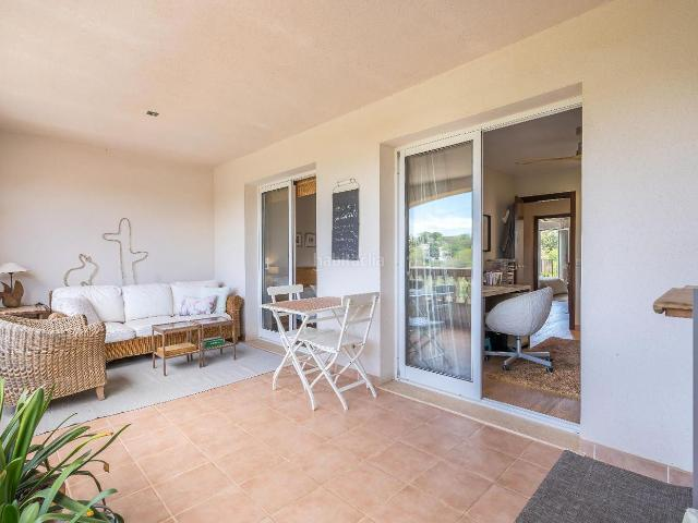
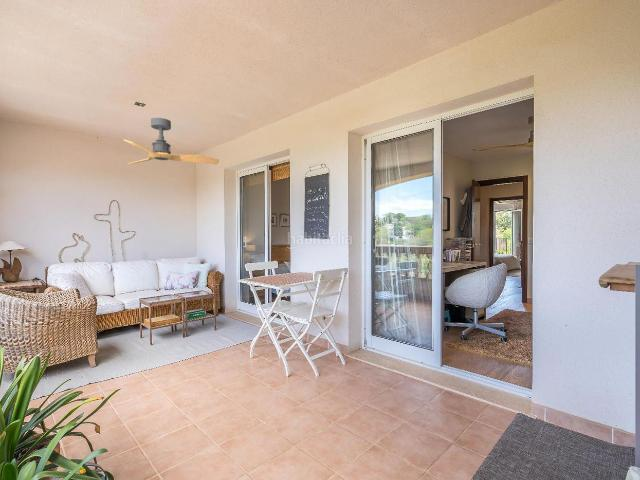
+ ceiling fan [123,117,220,165]
